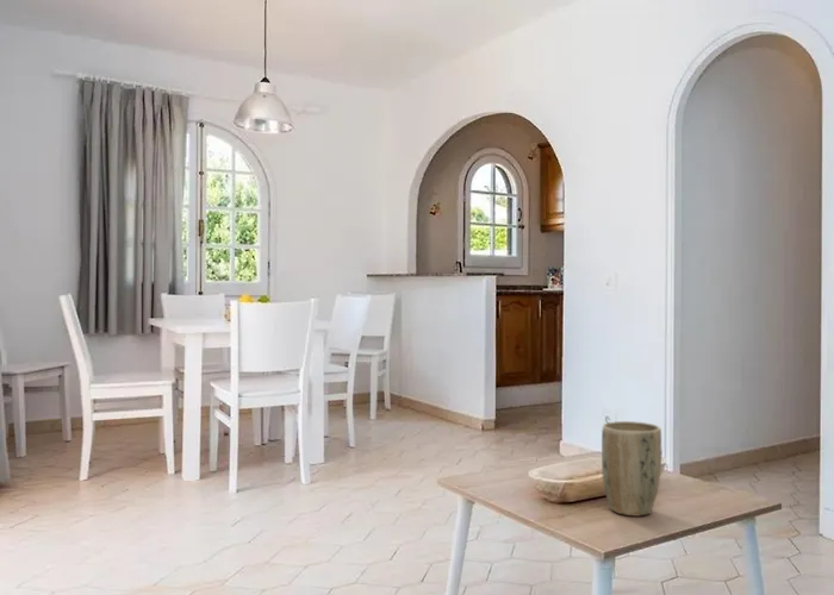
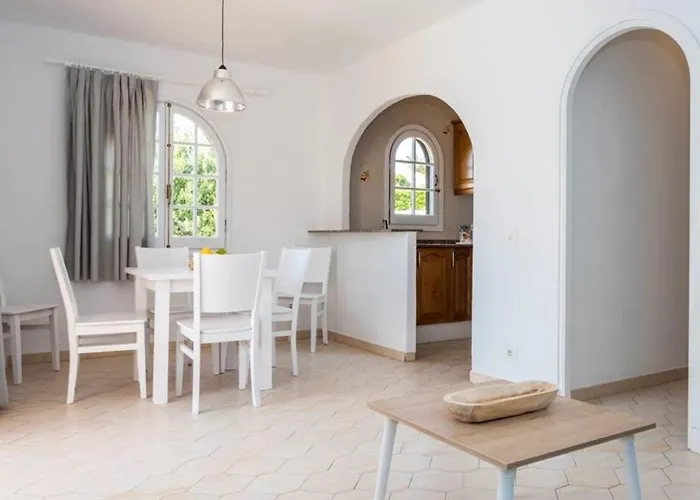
- plant pot [600,420,664,518]
